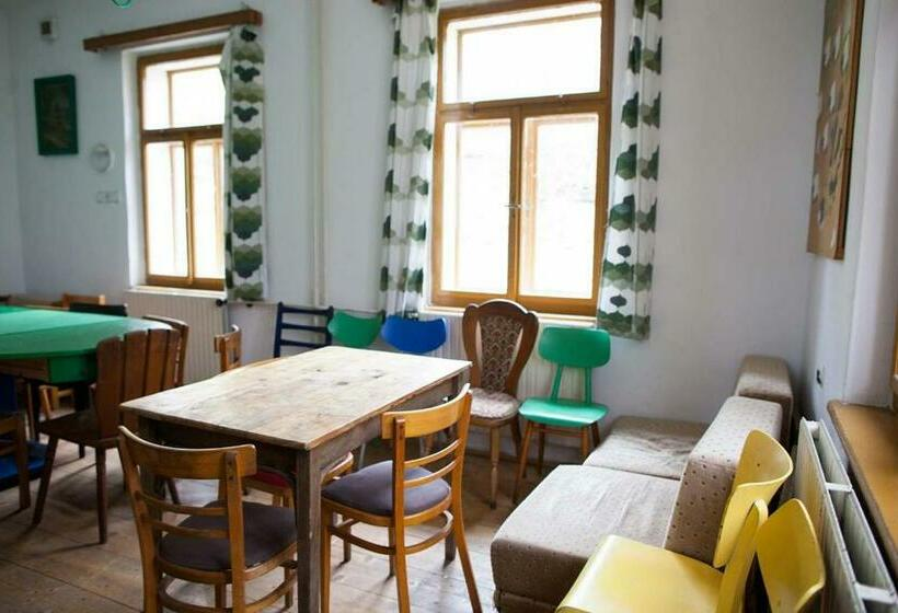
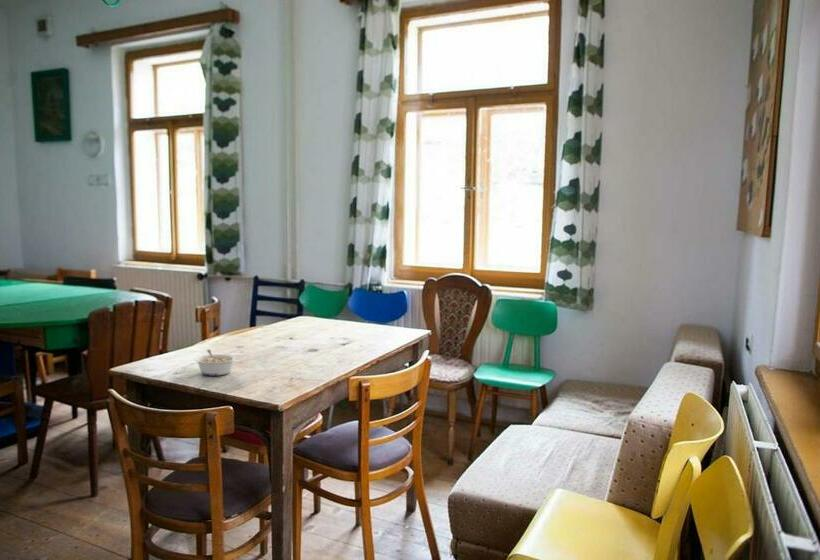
+ legume [194,349,237,377]
